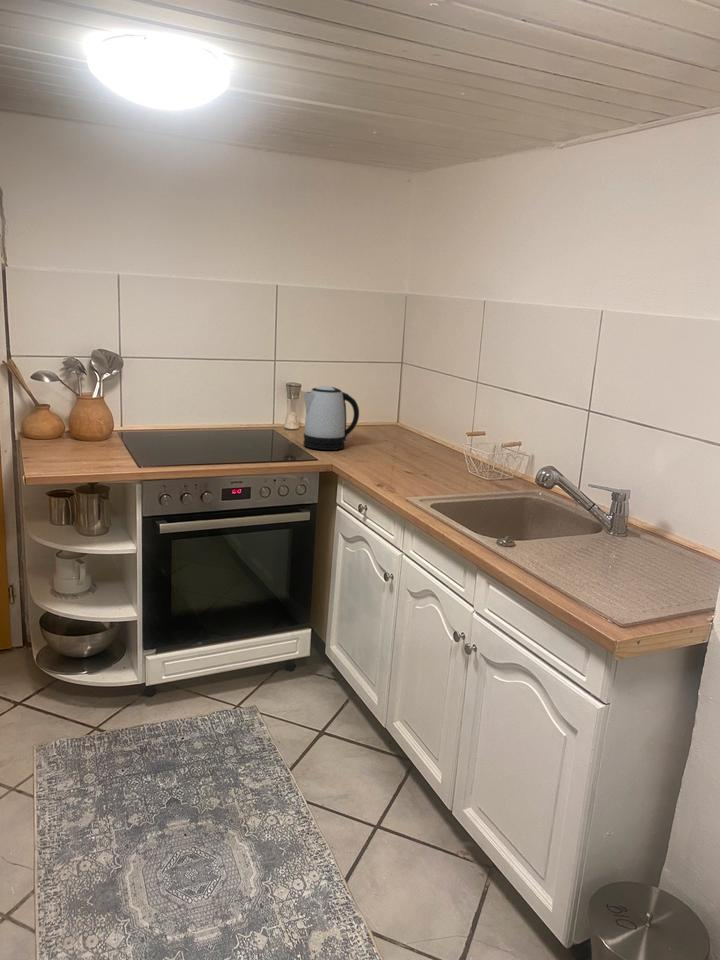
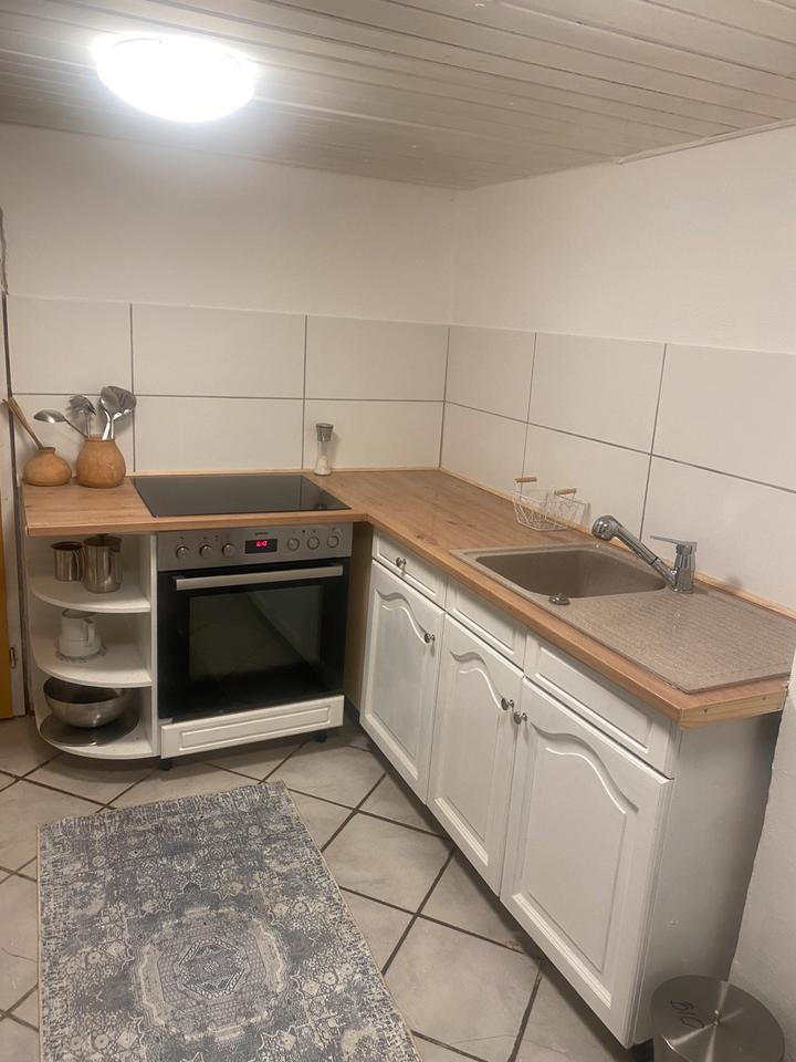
- kettle [302,385,360,451]
